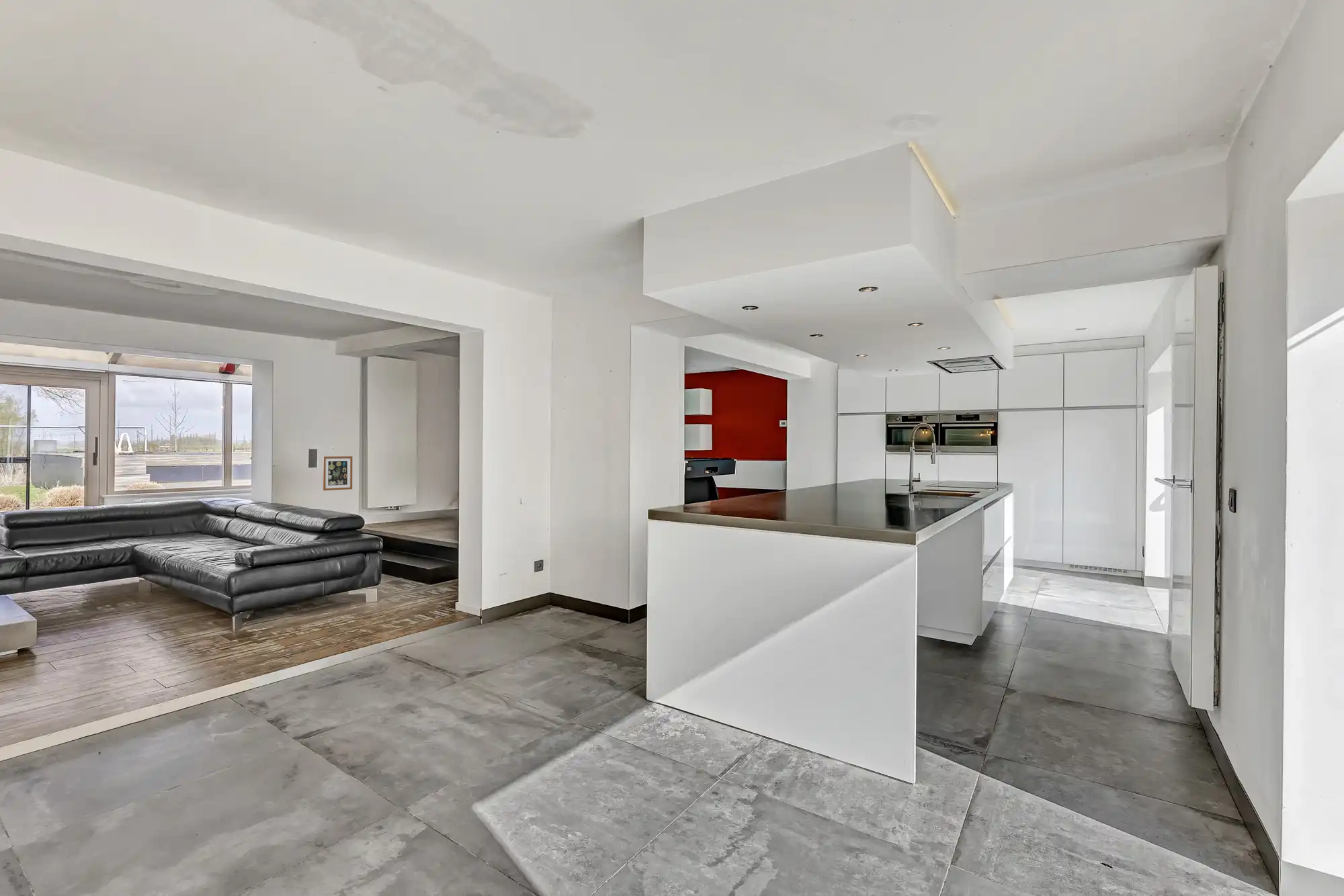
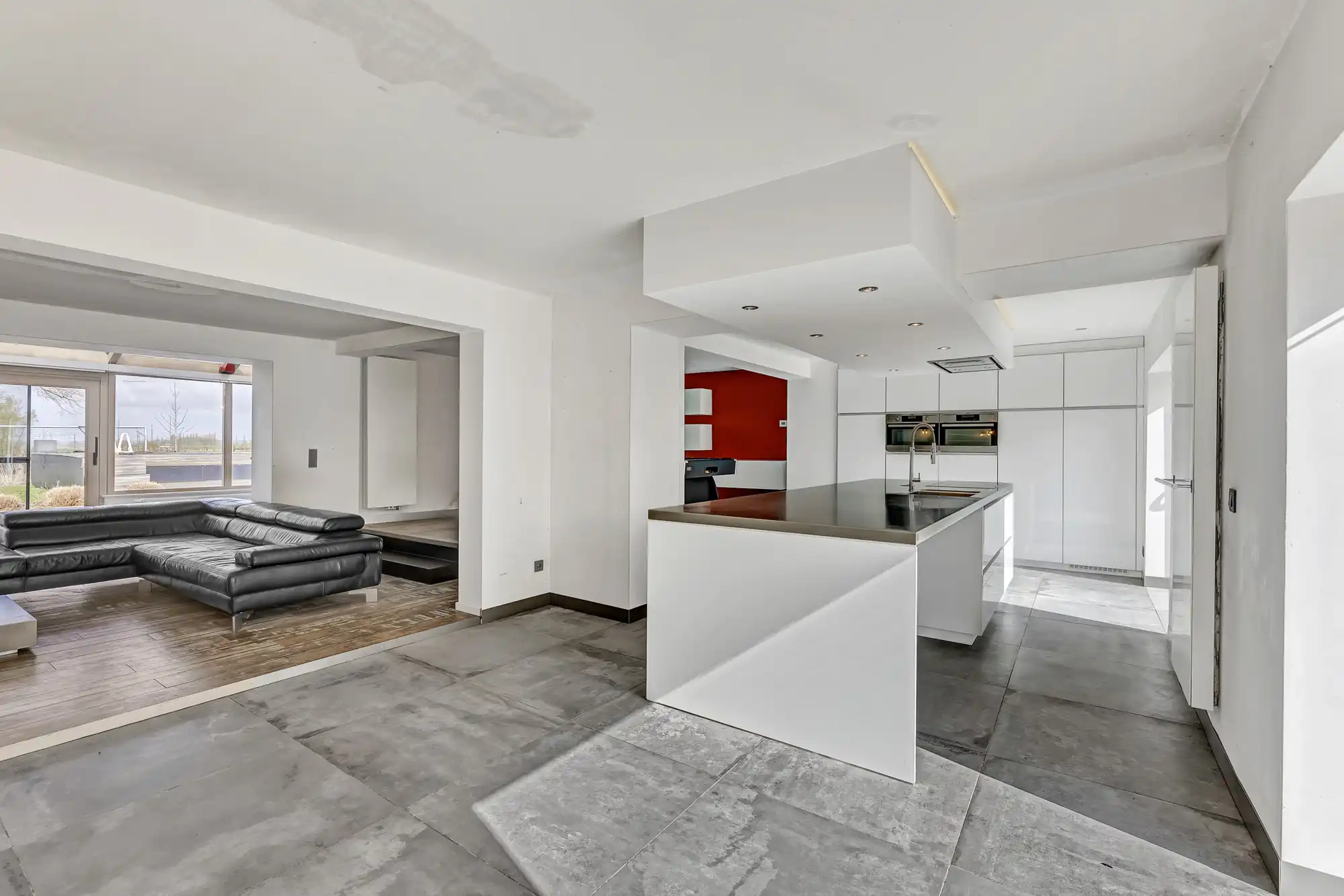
- wall art [323,455,353,491]
